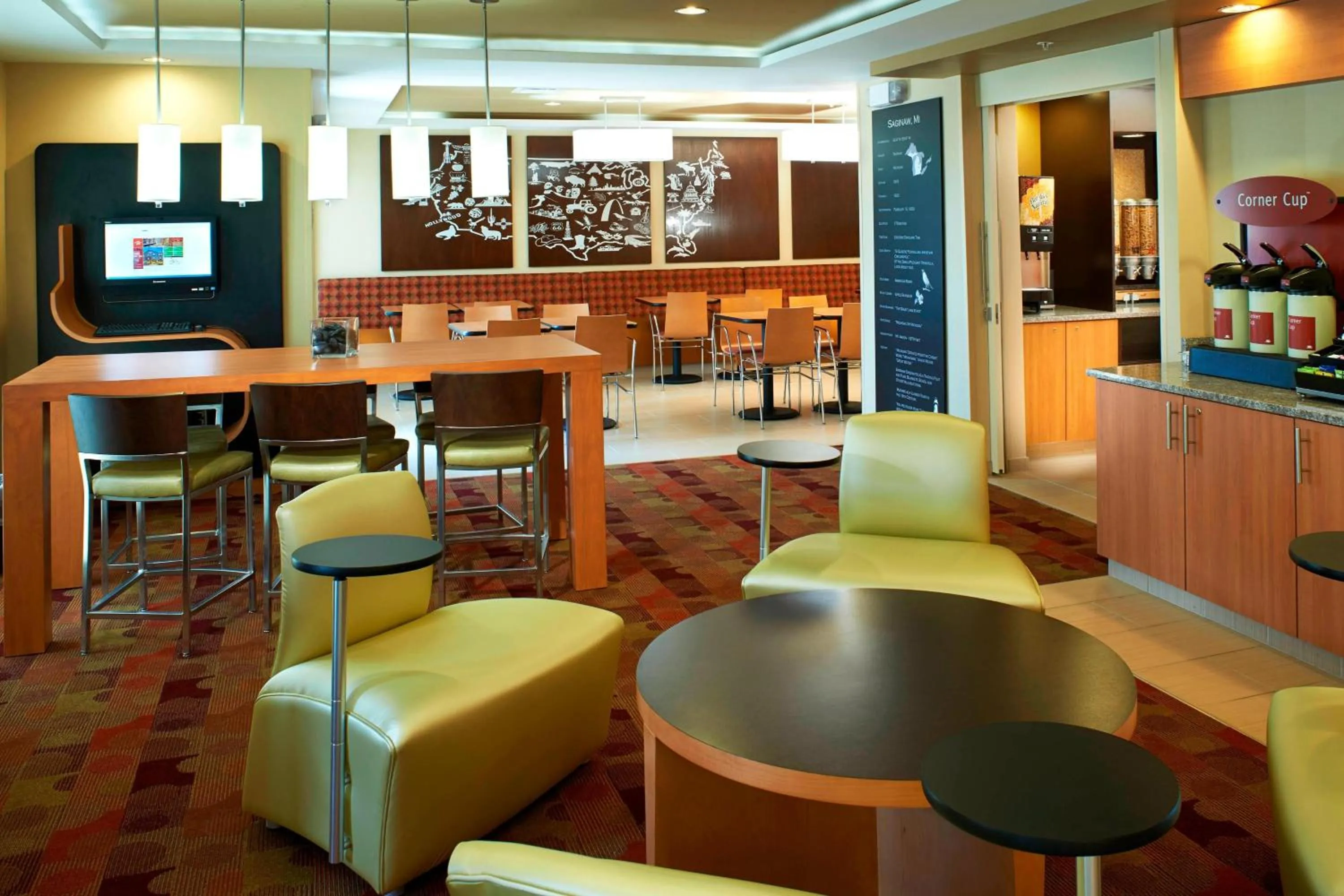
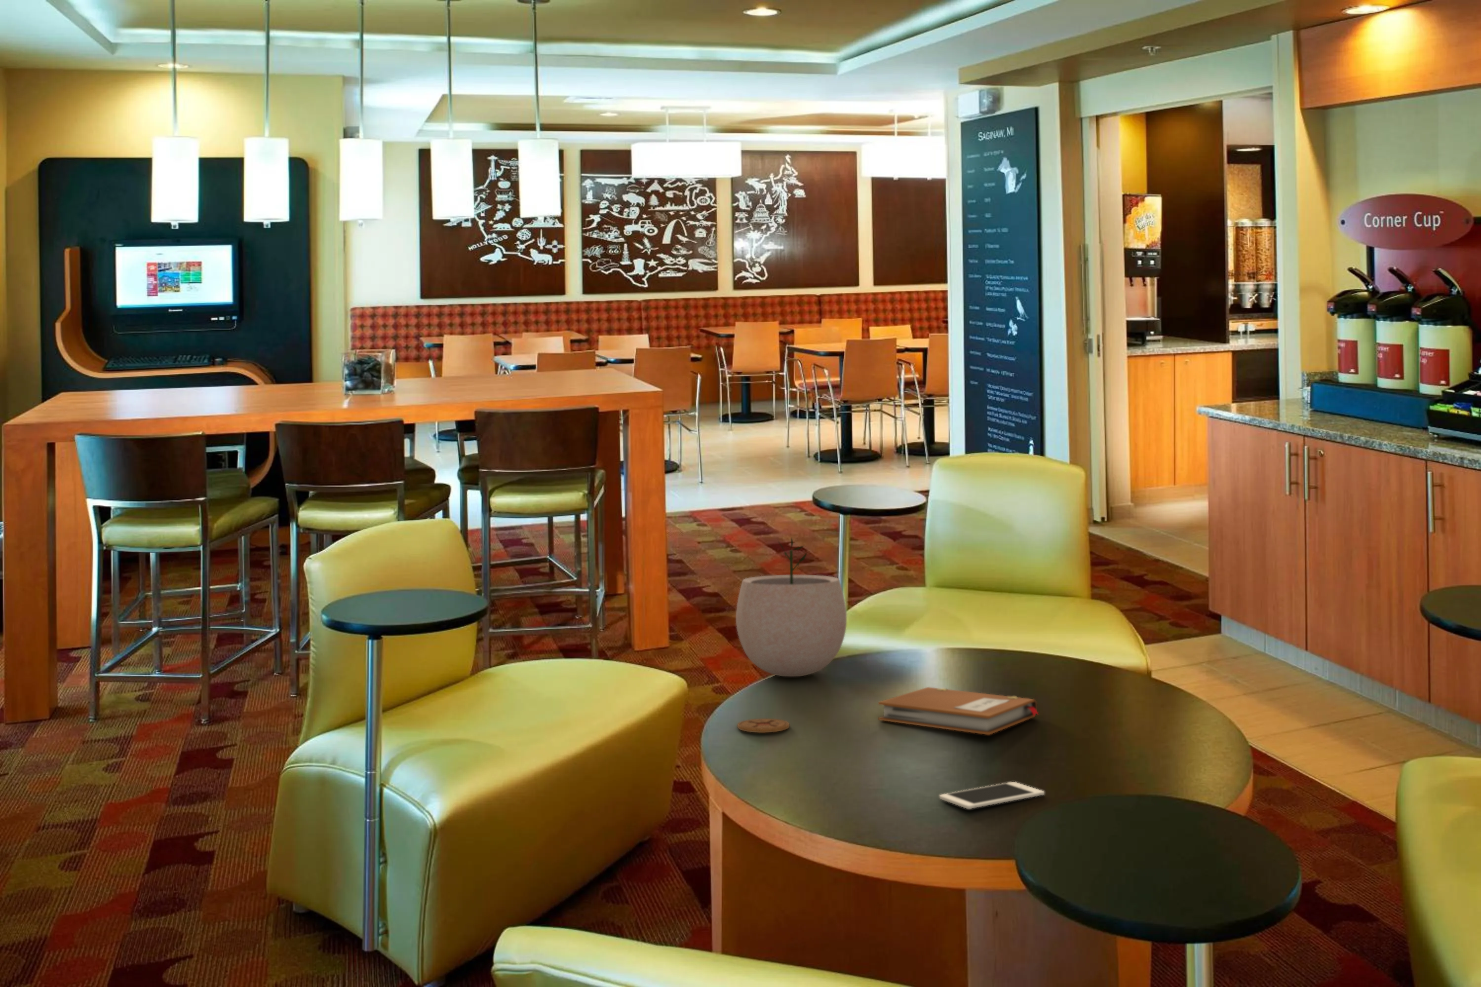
+ coaster [736,718,790,734]
+ notebook [878,686,1039,736]
+ cell phone [939,781,1045,810]
+ plant pot [736,538,847,677]
